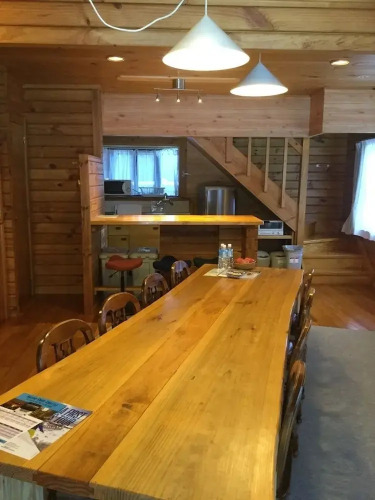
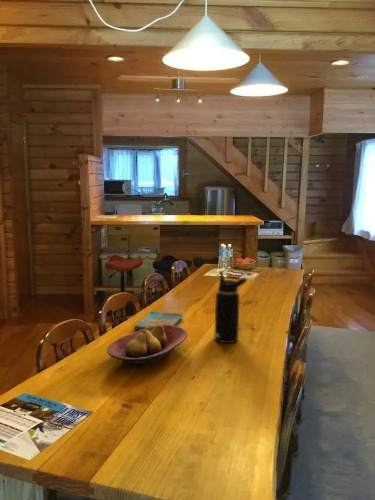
+ water bottle [214,270,248,344]
+ dish towel [134,310,183,330]
+ fruit bowl [106,325,189,369]
